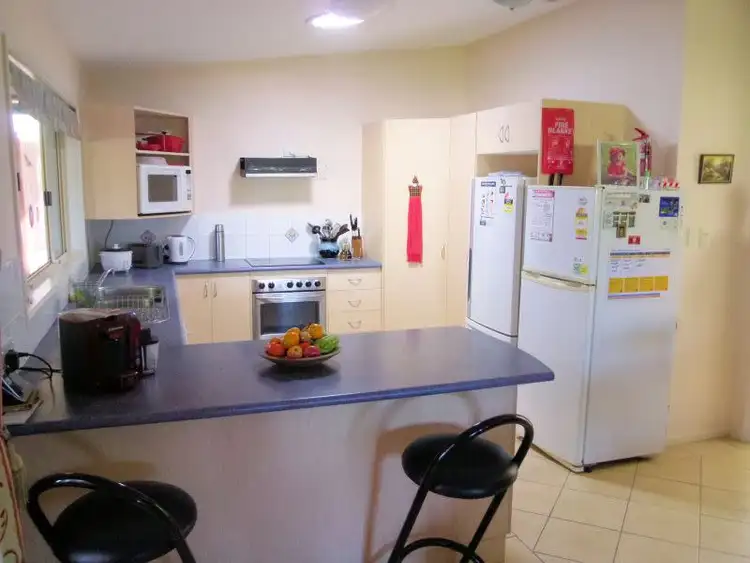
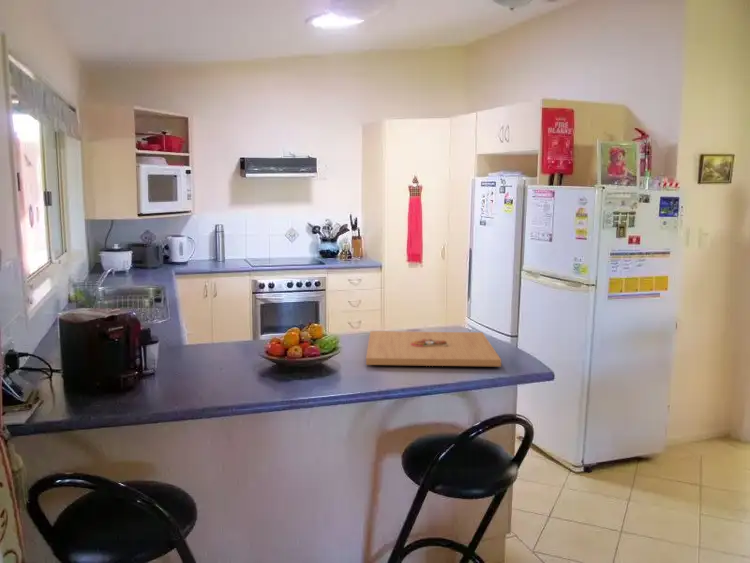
+ platter [365,330,502,367]
